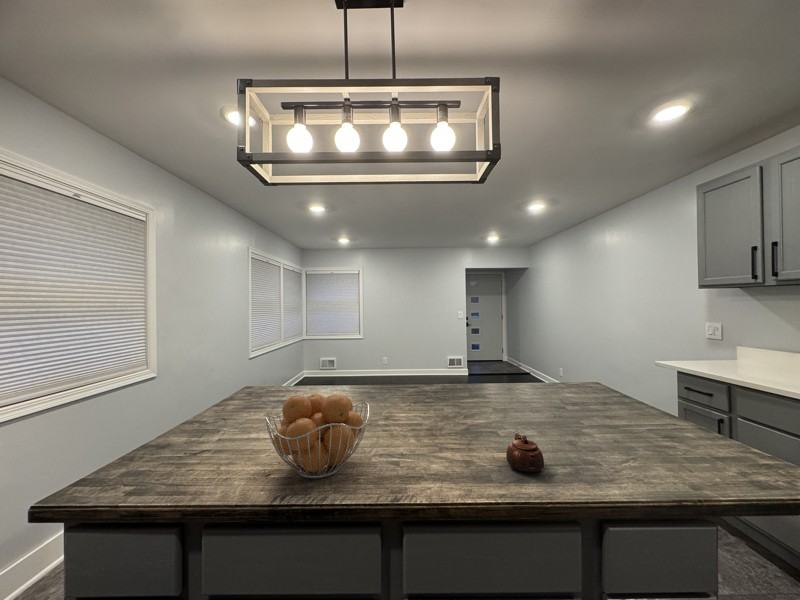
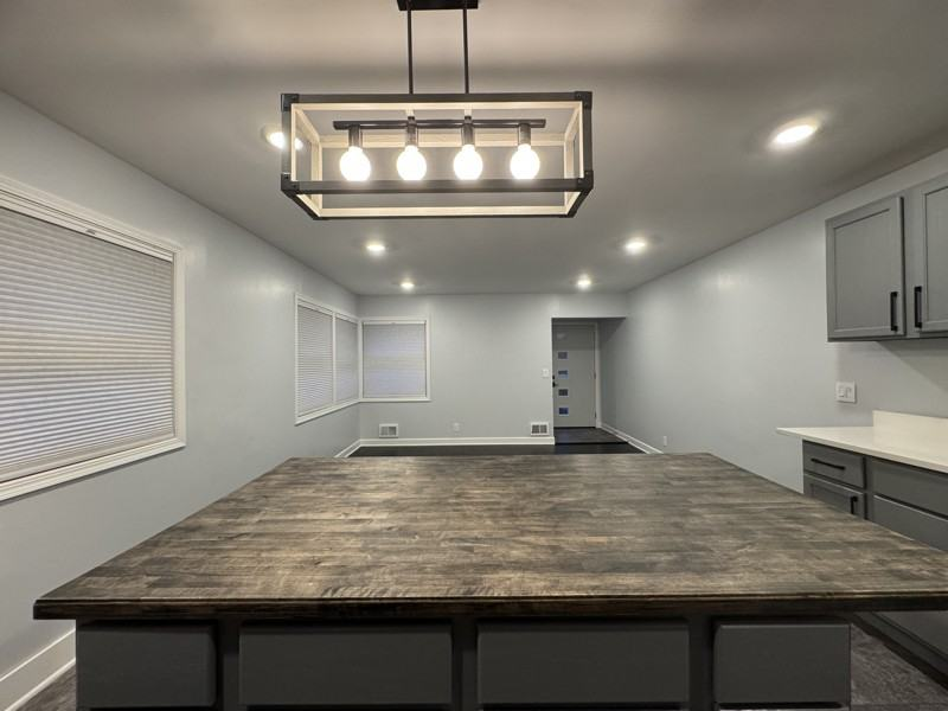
- teapot [505,432,545,473]
- fruit basket [264,393,370,480]
